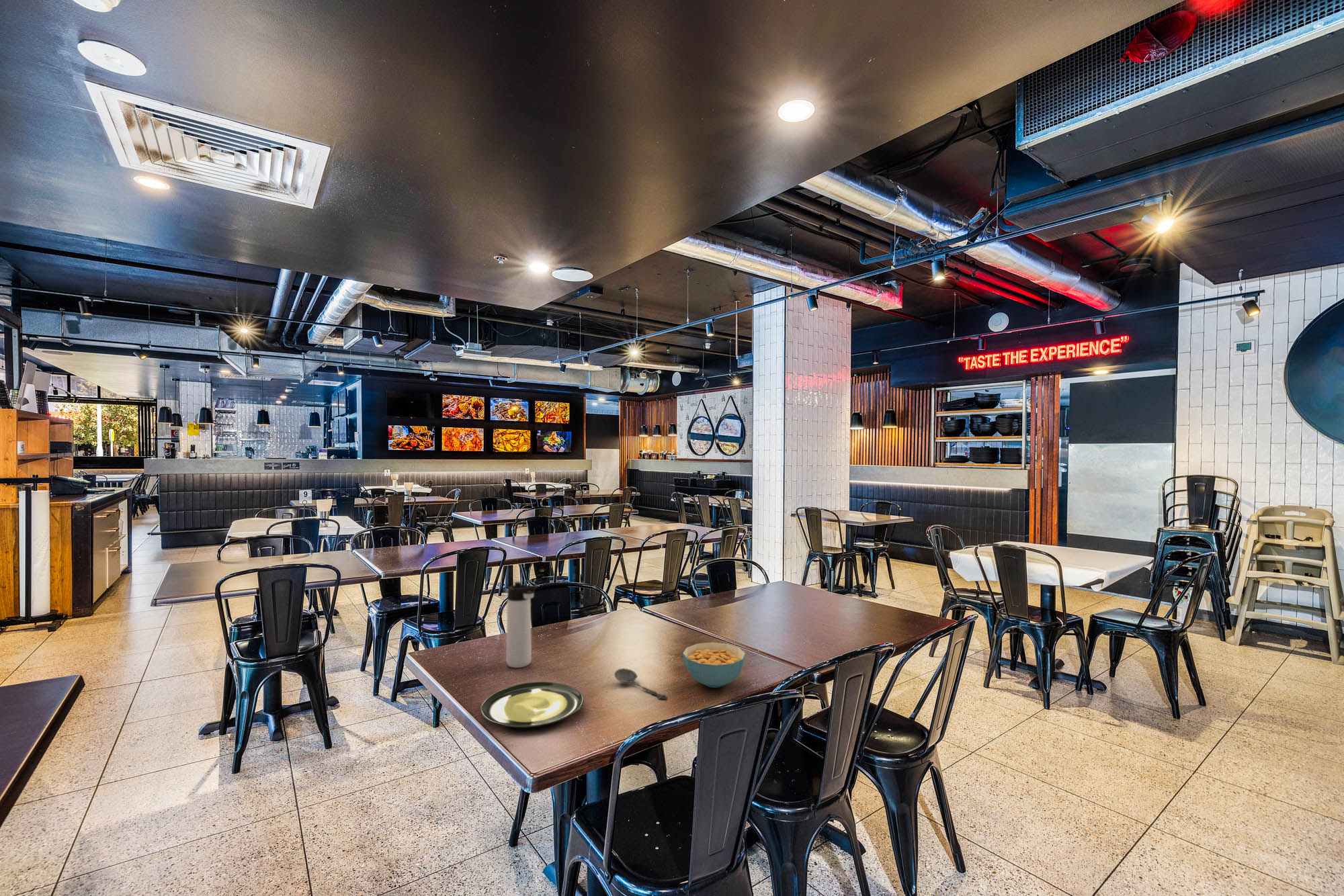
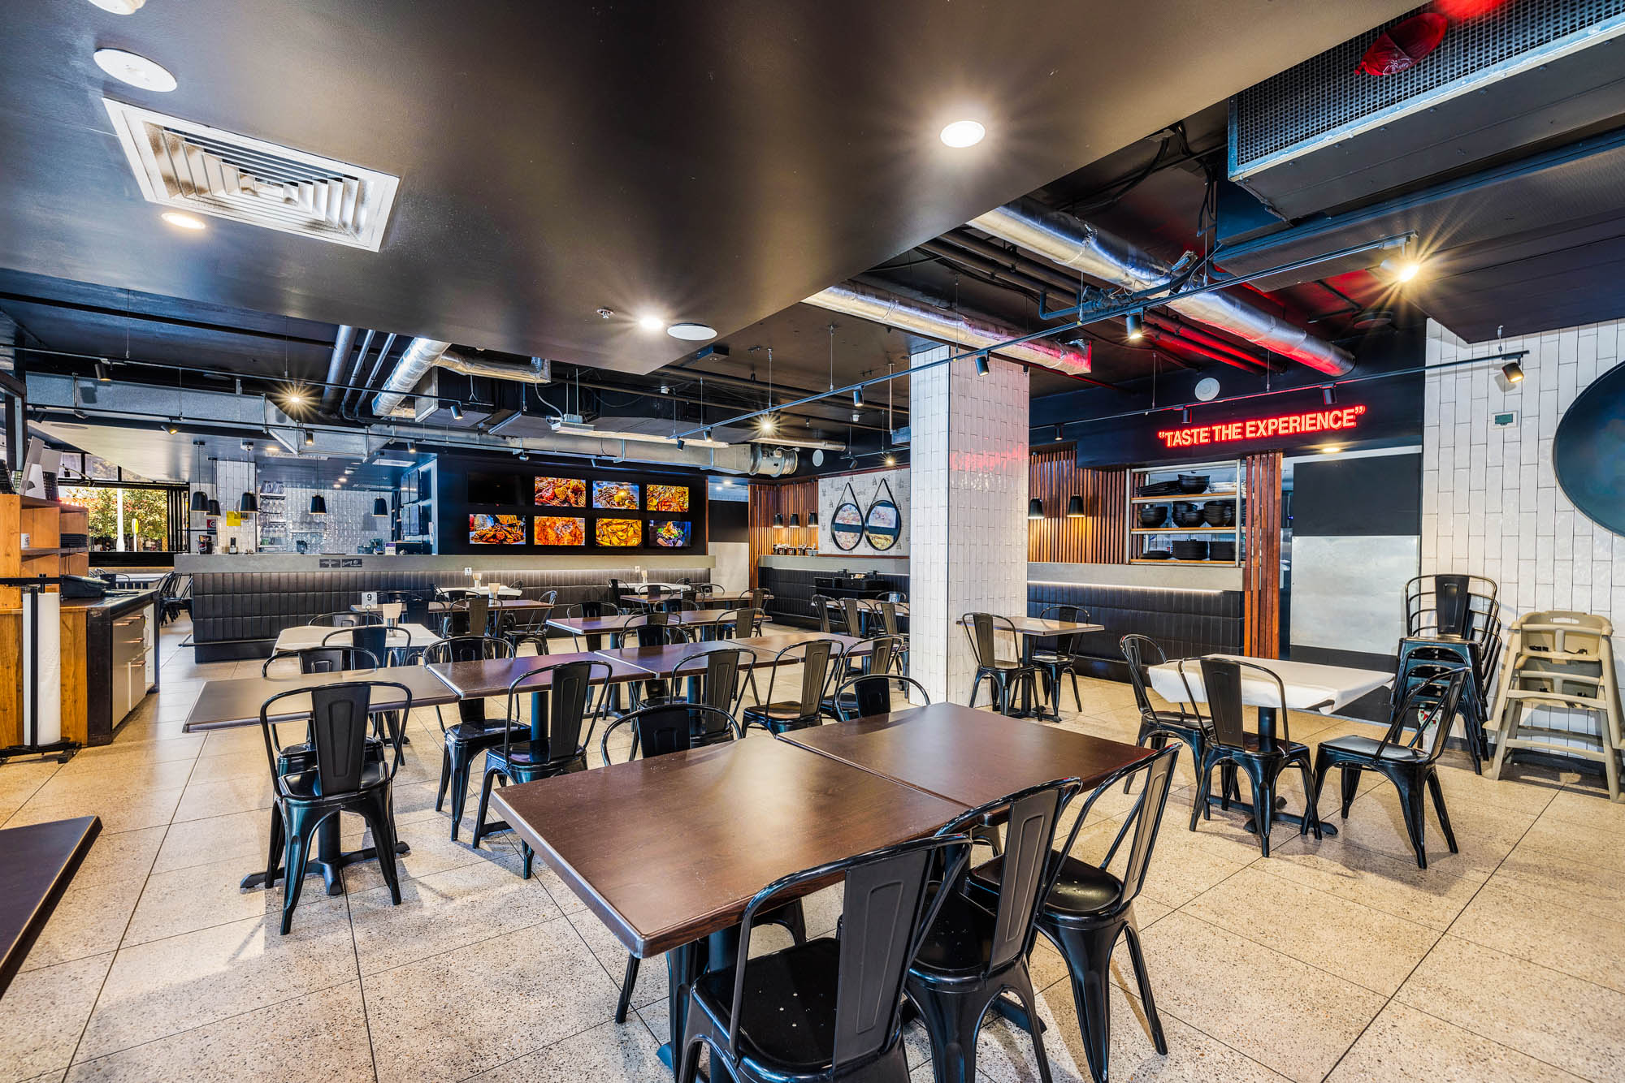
- plate [480,681,585,729]
- cereal bowl [682,641,746,688]
- spoon [614,668,667,701]
- thermos bottle [505,582,538,668]
